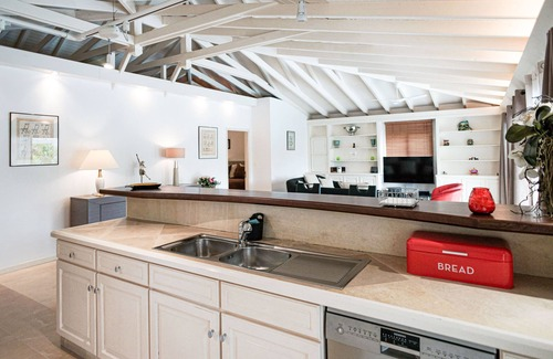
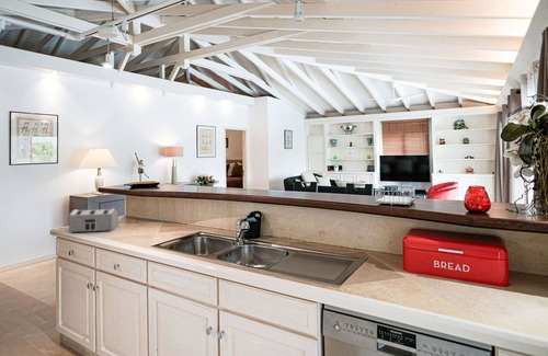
+ toaster [68,207,119,233]
